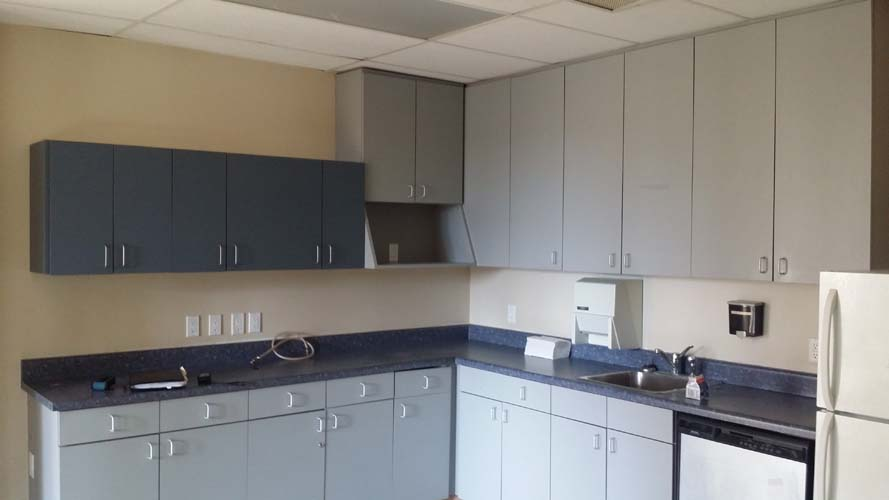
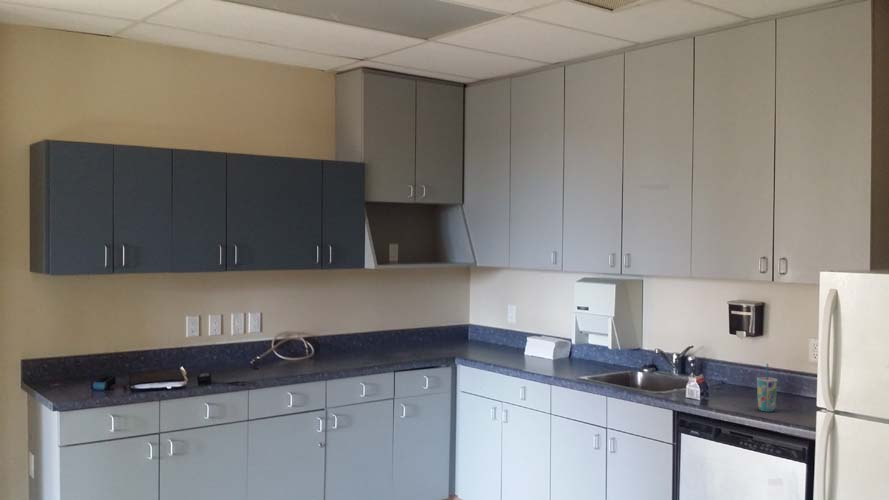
+ cup [756,363,778,413]
